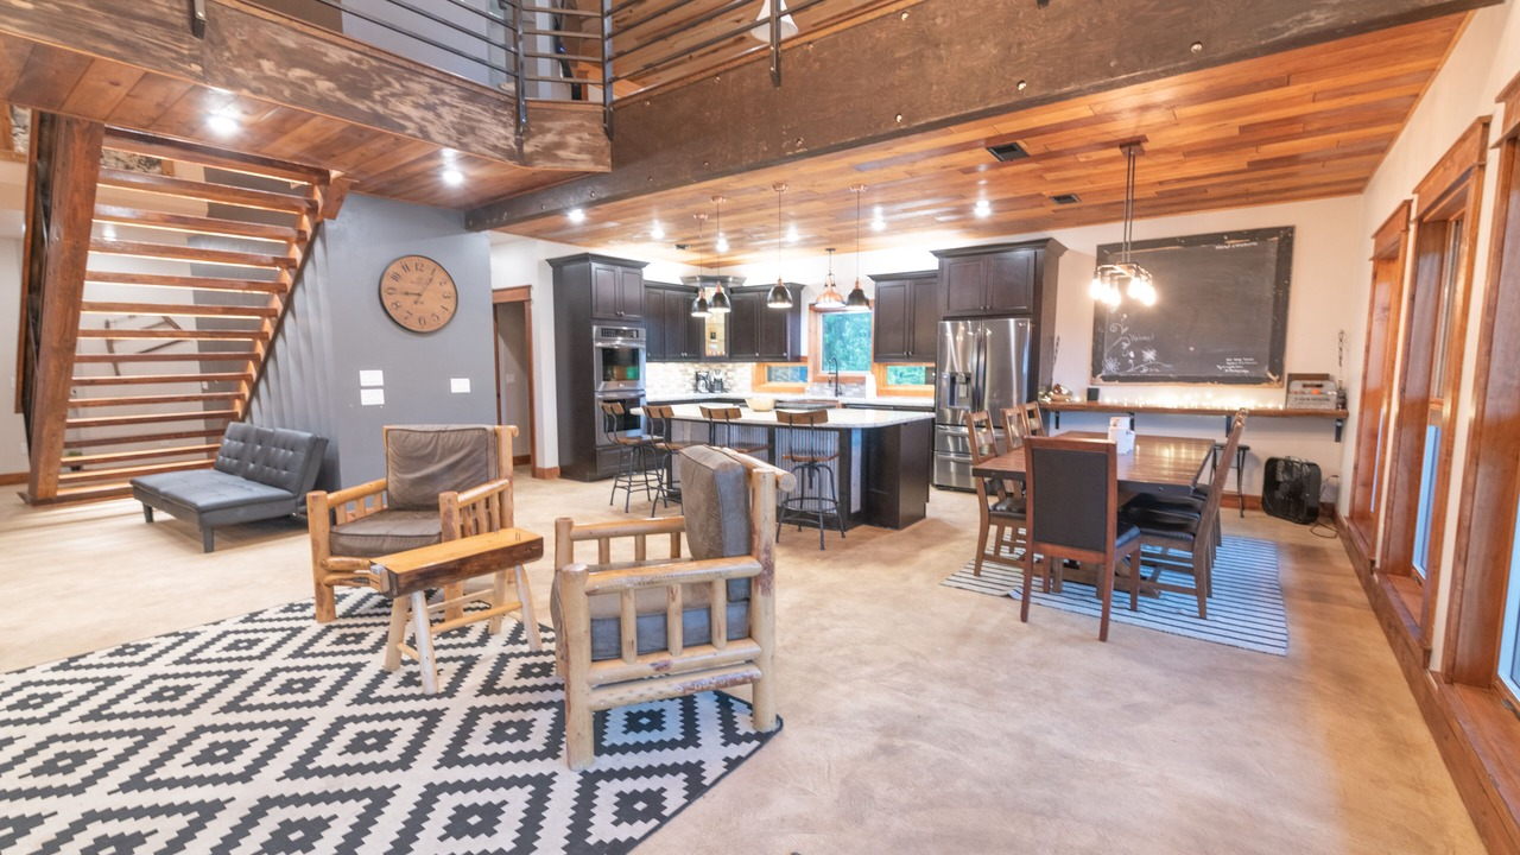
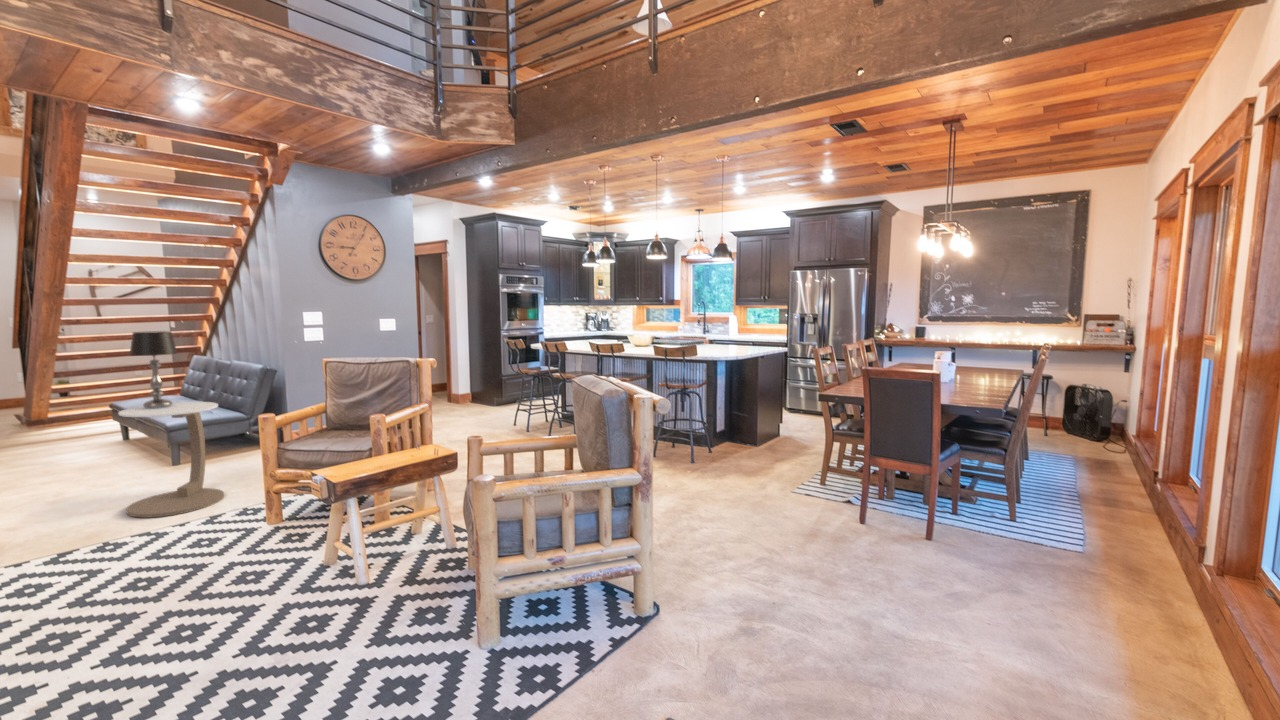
+ side table [117,401,225,519]
+ table lamp [129,330,179,409]
